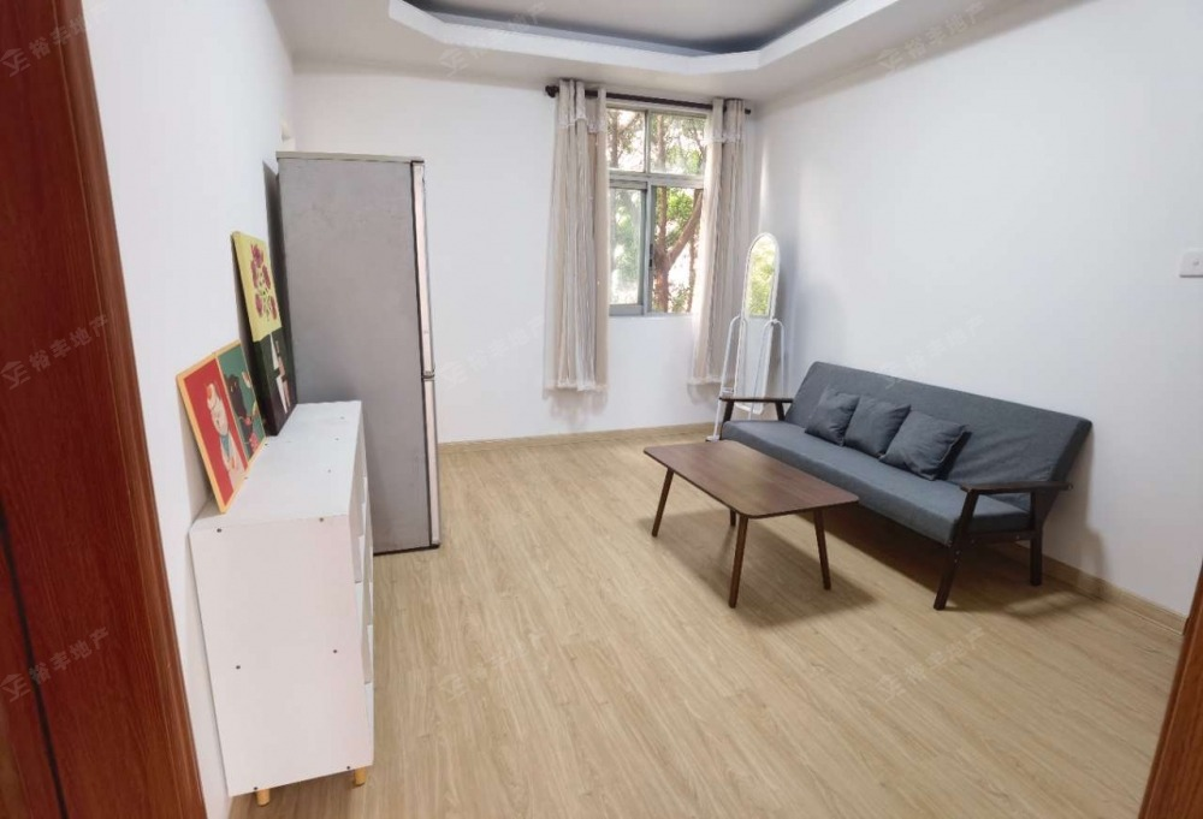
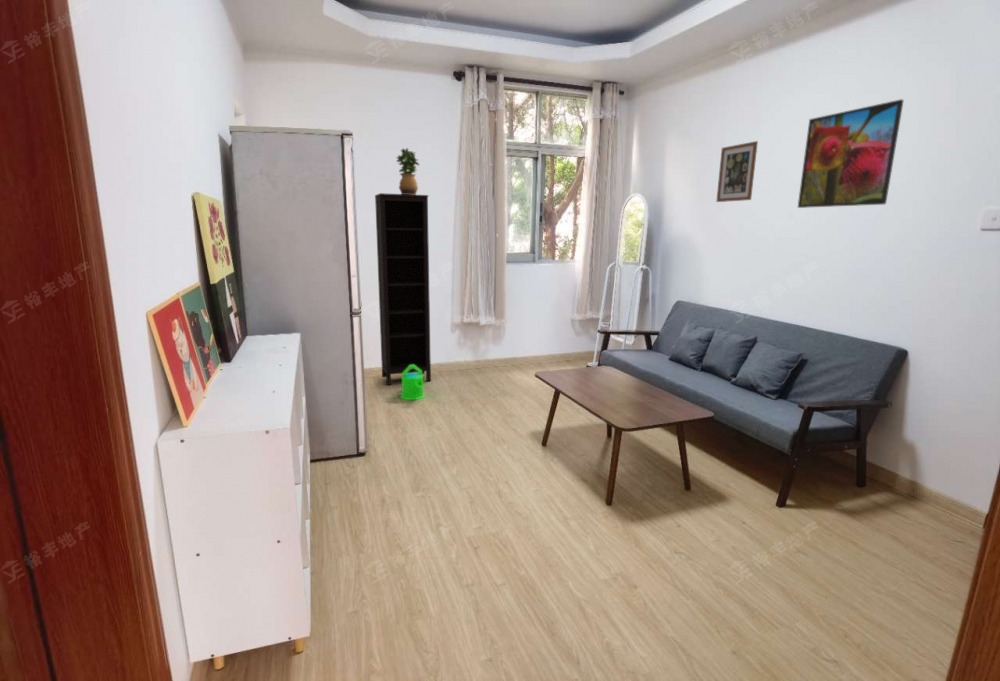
+ potted plant [395,147,420,195]
+ watering can [399,365,426,401]
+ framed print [797,98,905,209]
+ wall art [715,140,759,203]
+ bookcase [374,192,432,386]
